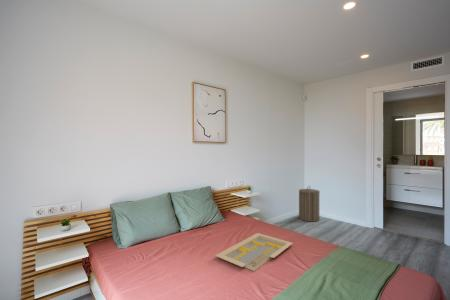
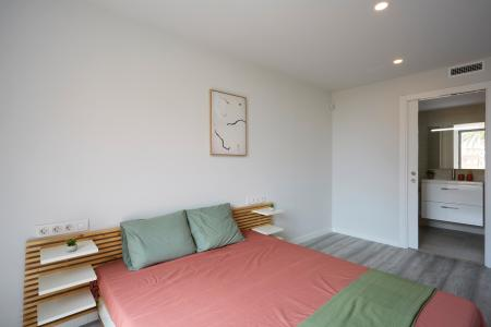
- serving tray [214,232,294,272]
- laundry hamper [298,185,321,223]
